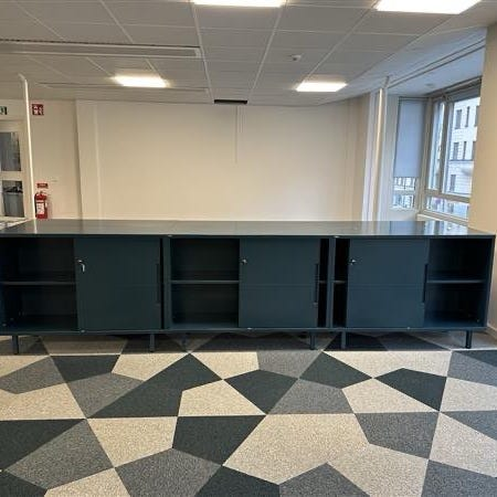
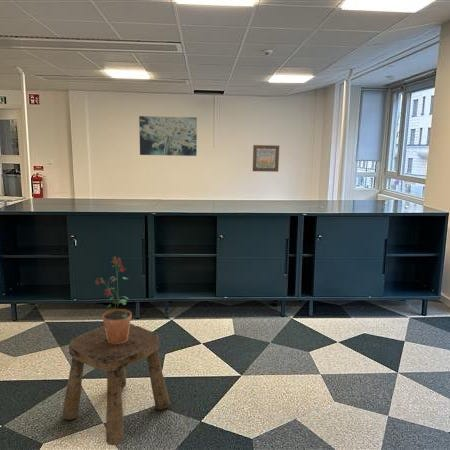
+ wall art [138,115,198,157]
+ potted plant [94,255,133,344]
+ wall art [252,144,280,173]
+ stool [61,323,171,446]
